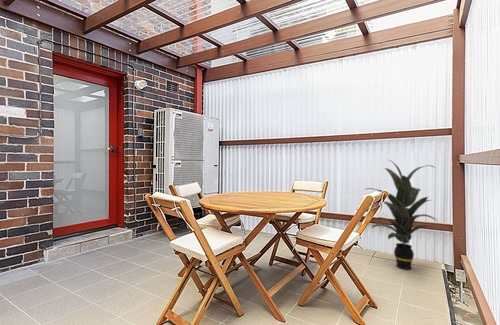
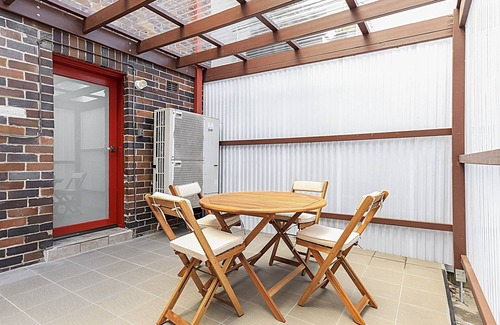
- indoor plant [362,159,439,271]
